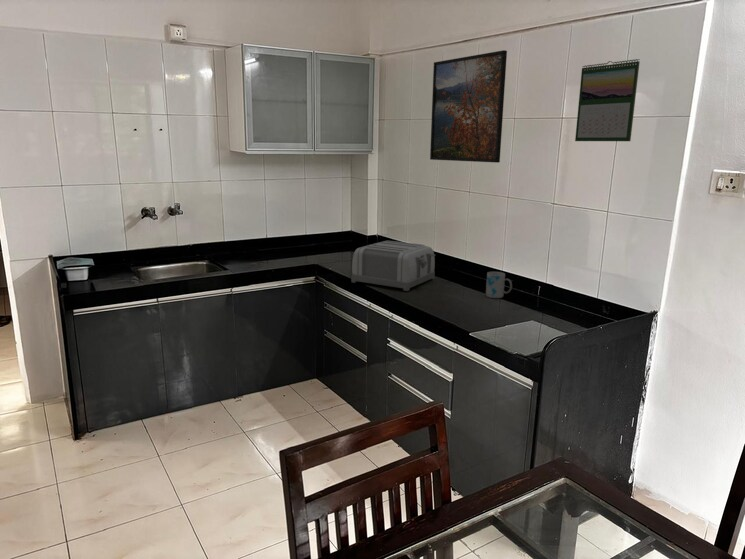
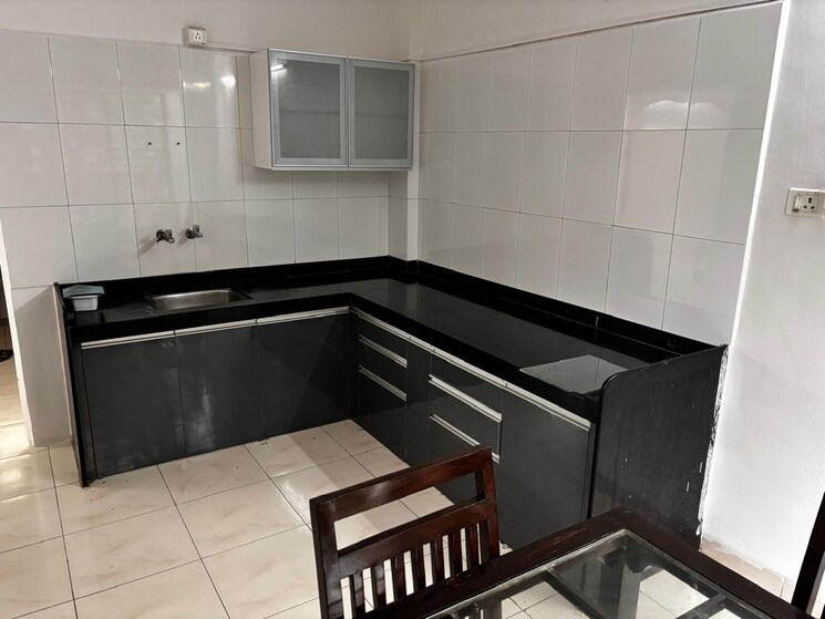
- toaster [350,240,436,292]
- calendar [574,58,641,142]
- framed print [429,49,508,164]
- mug [485,271,513,299]
